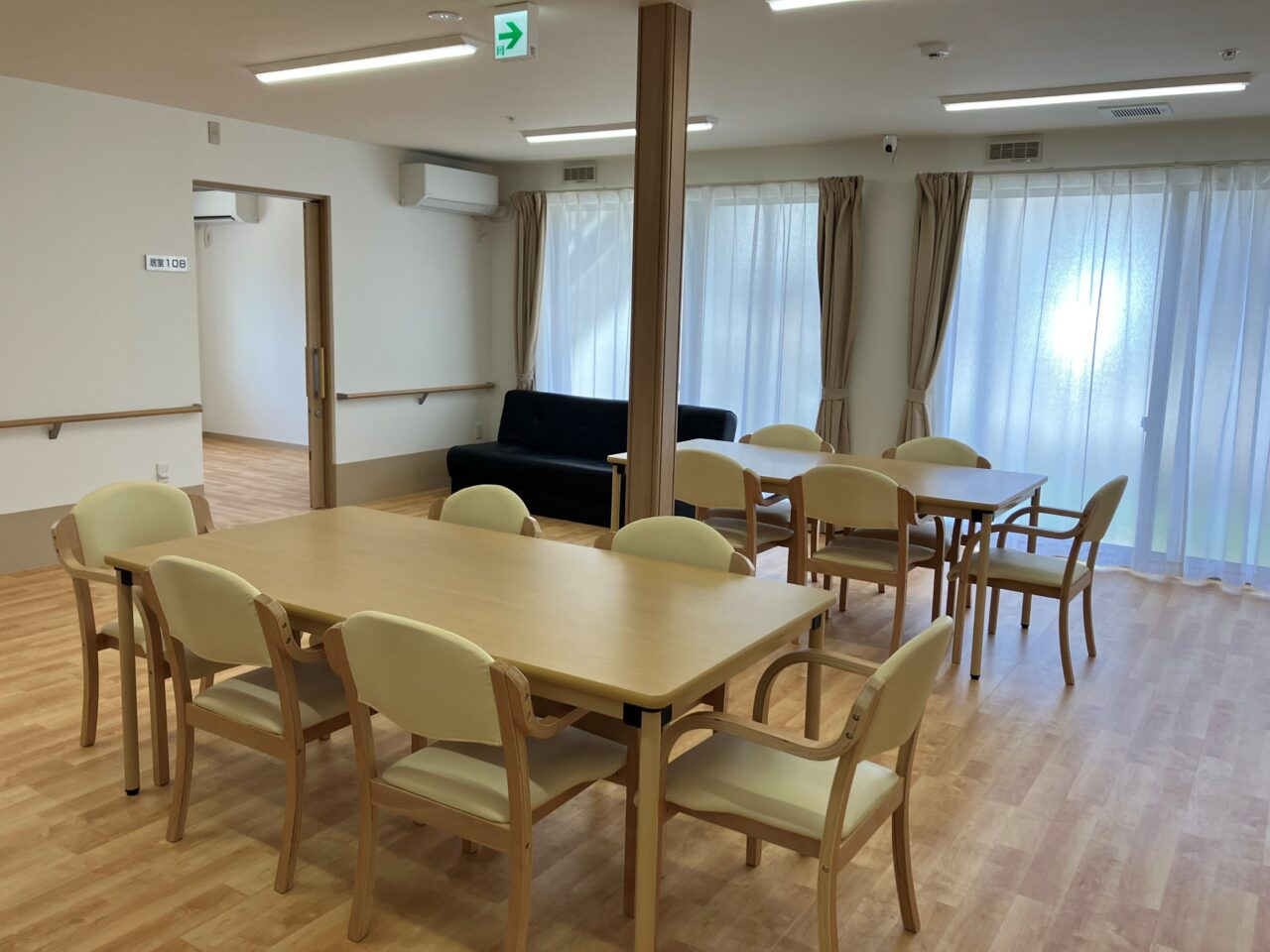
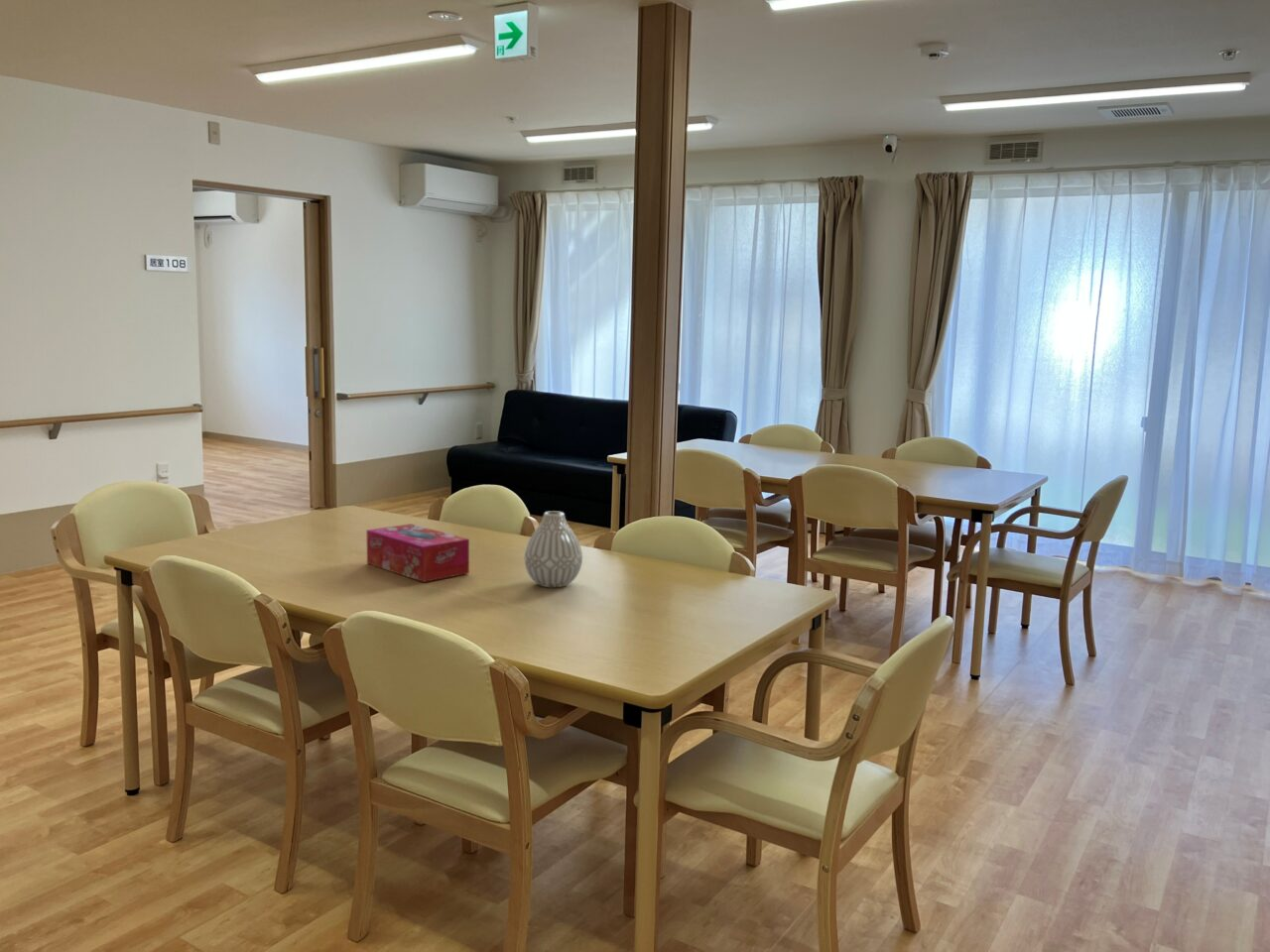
+ vase [524,511,583,588]
+ tissue box [365,523,470,583]
